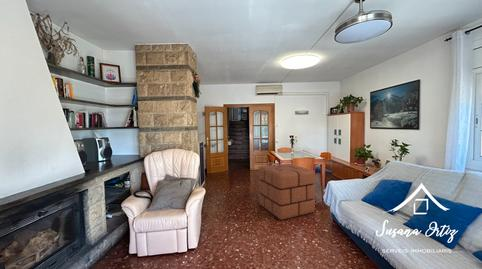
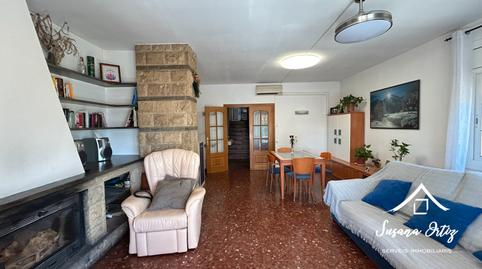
- pouf [258,163,316,221]
